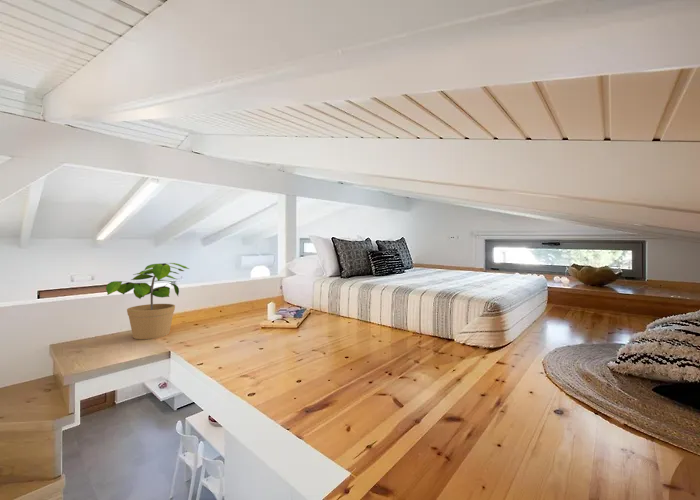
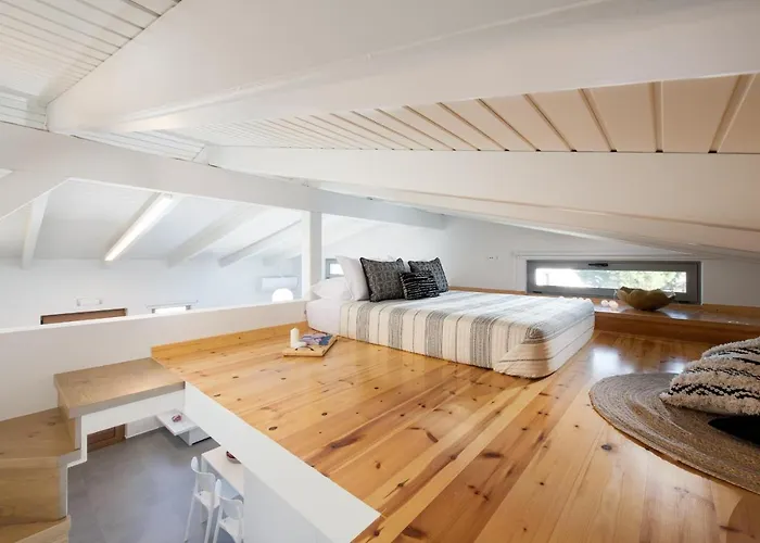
- potted plant [105,262,190,340]
